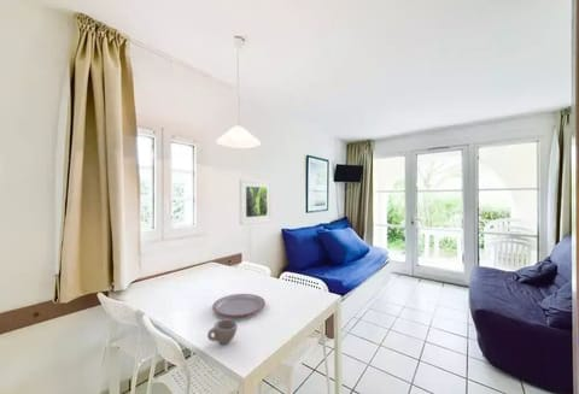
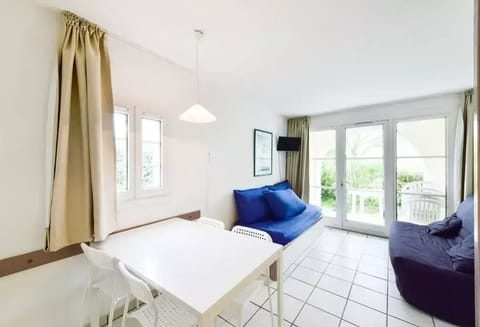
- plate [211,293,267,318]
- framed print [239,178,273,227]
- cup [206,317,239,346]
